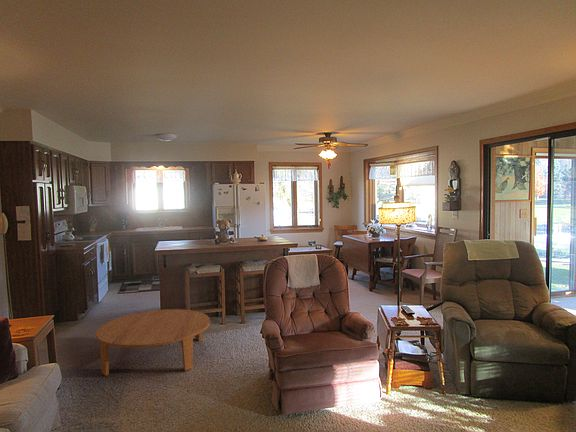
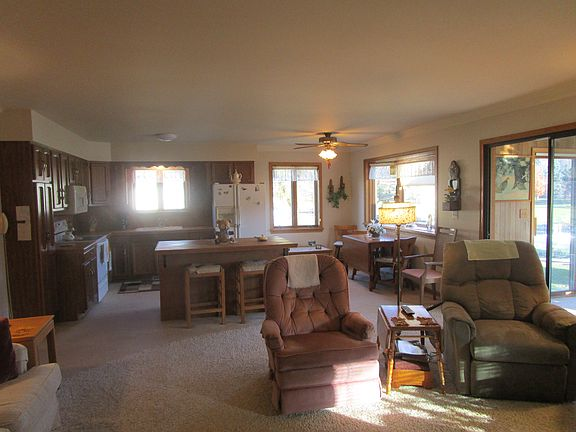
- coffee table [95,308,211,377]
